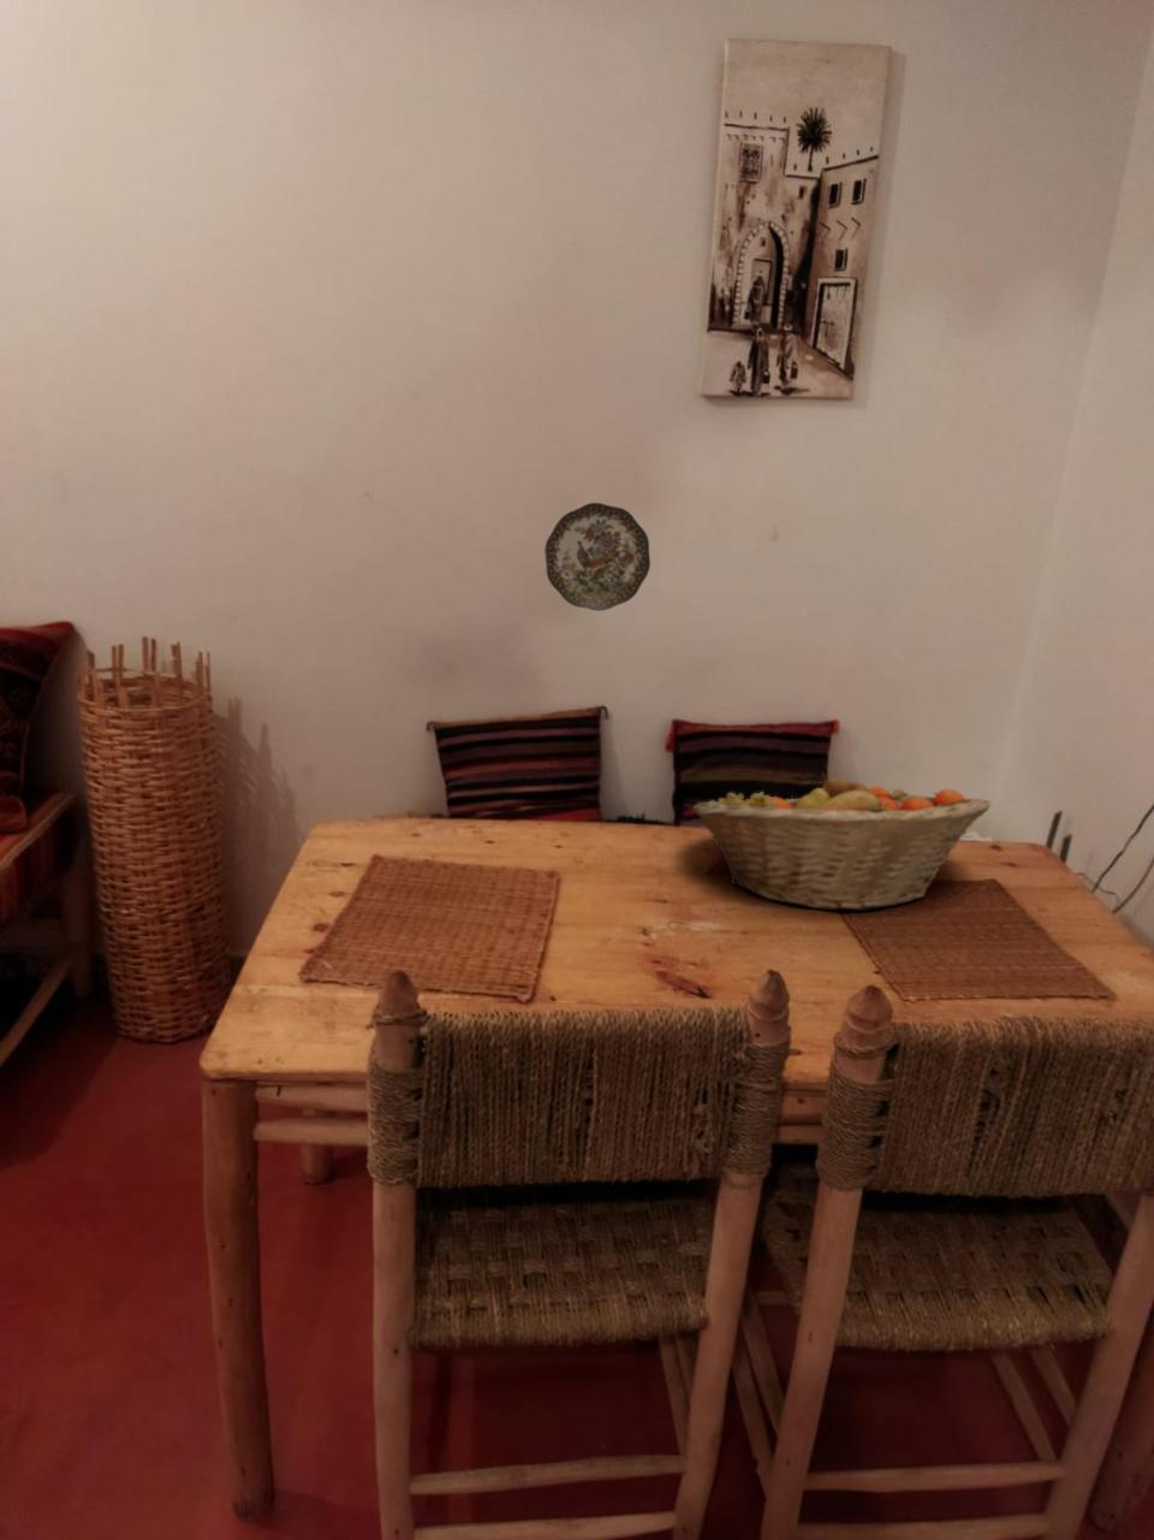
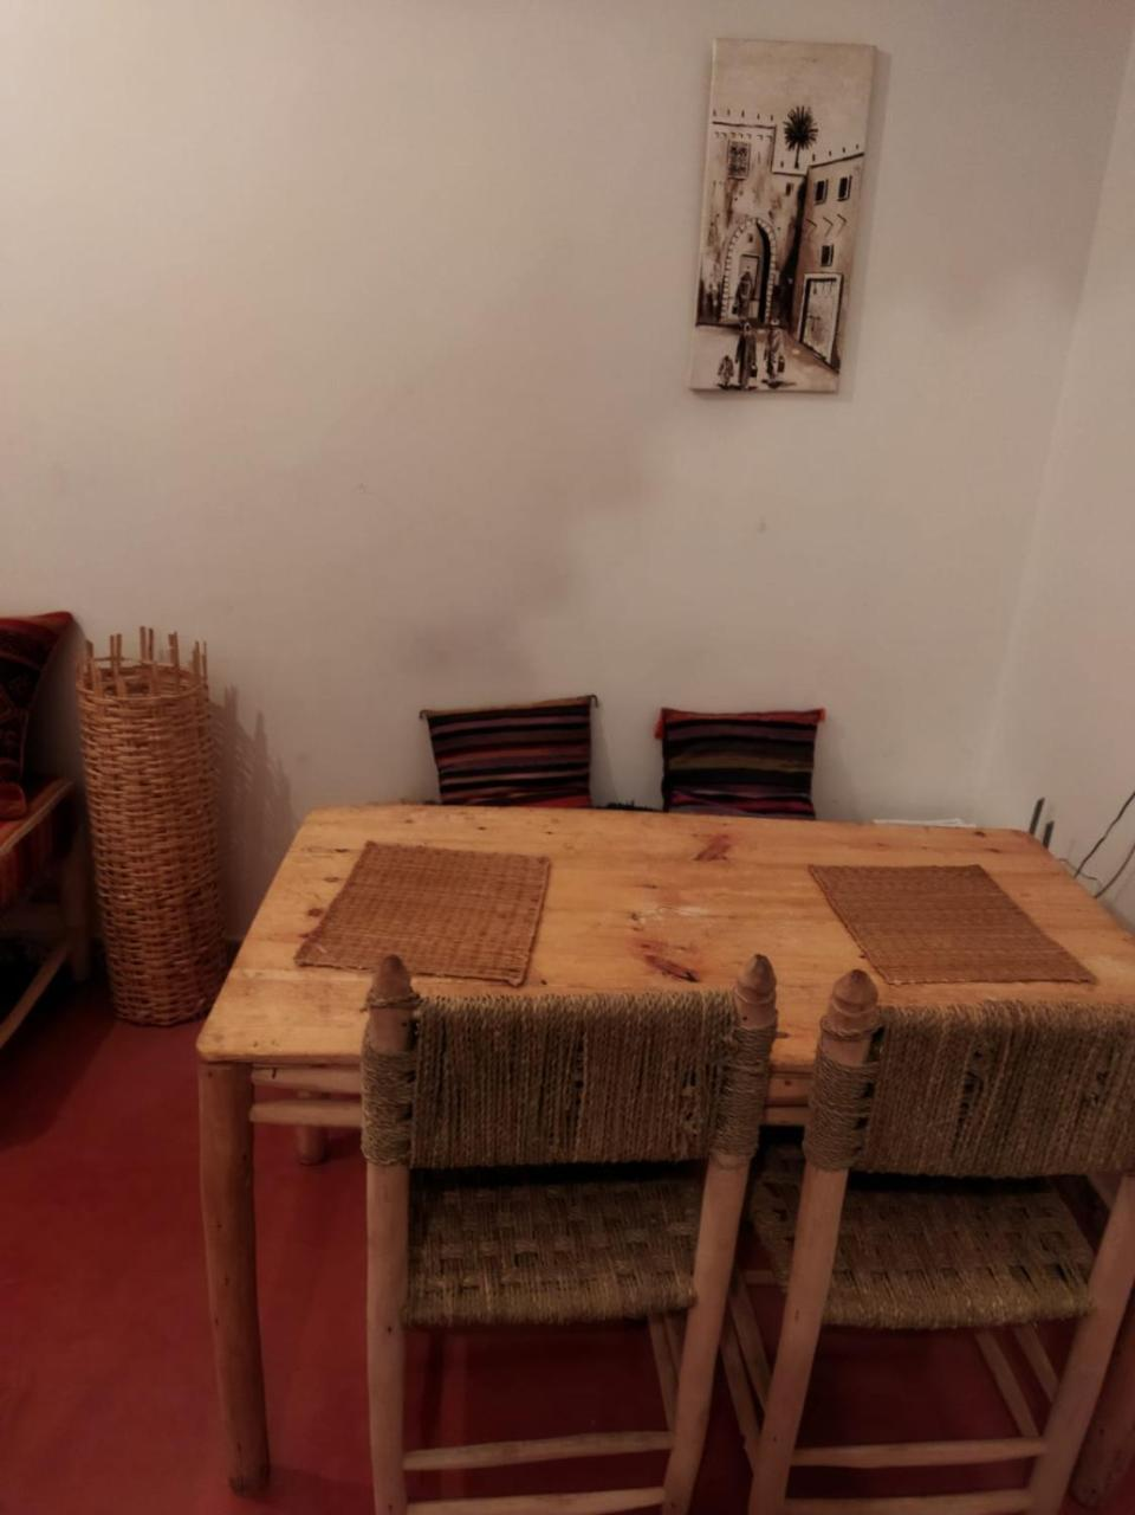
- fruit basket [691,771,992,912]
- decorative plate [543,502,651,612]
